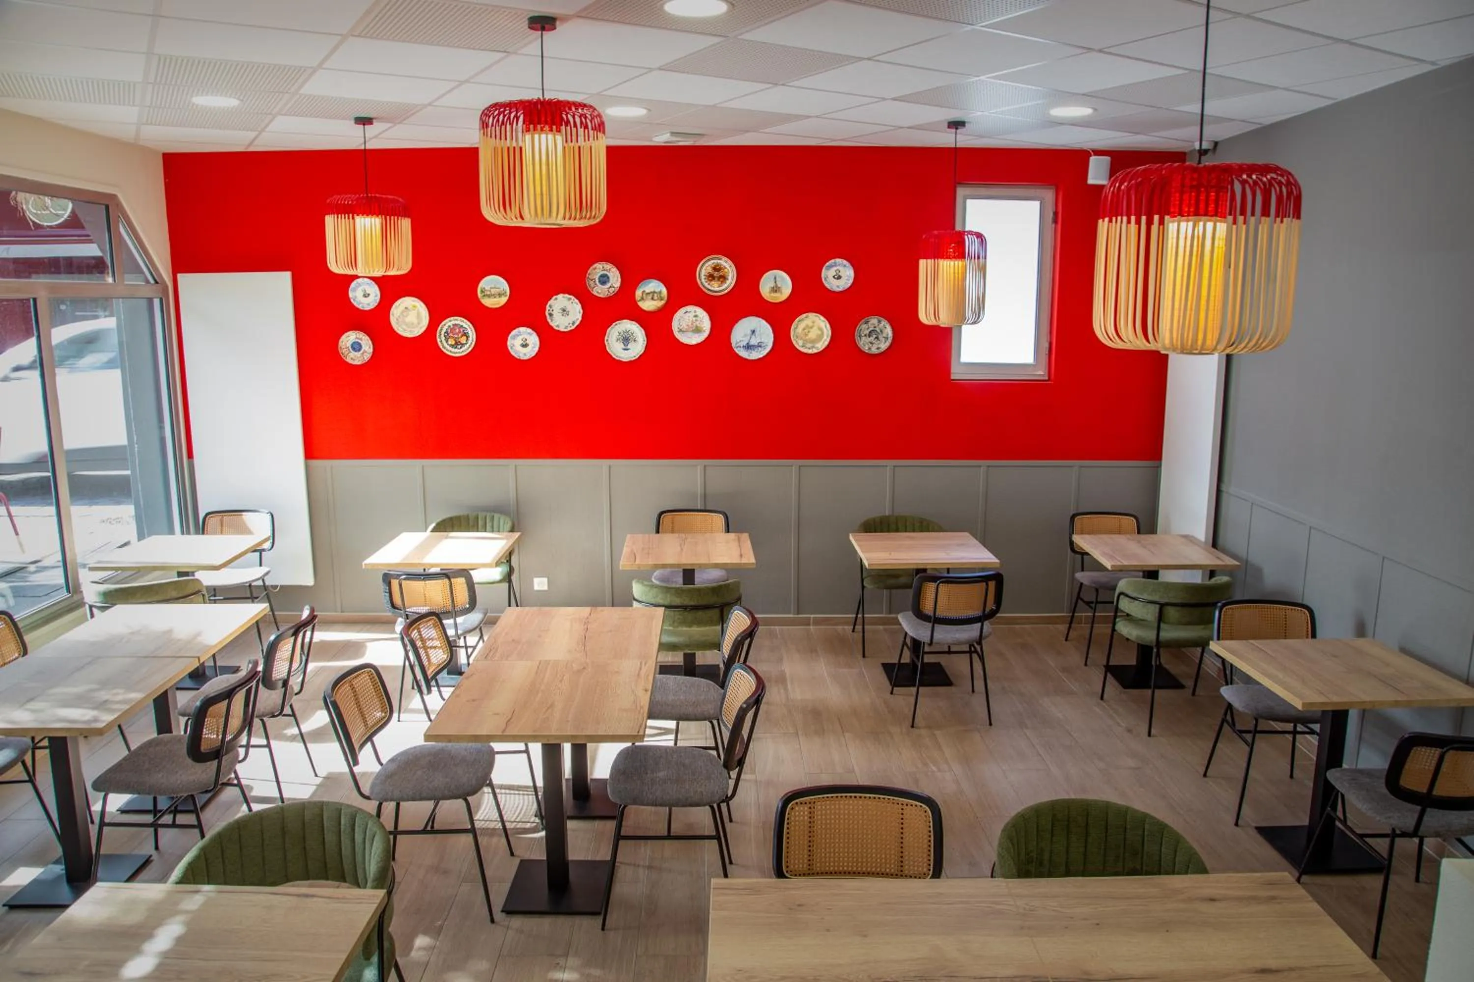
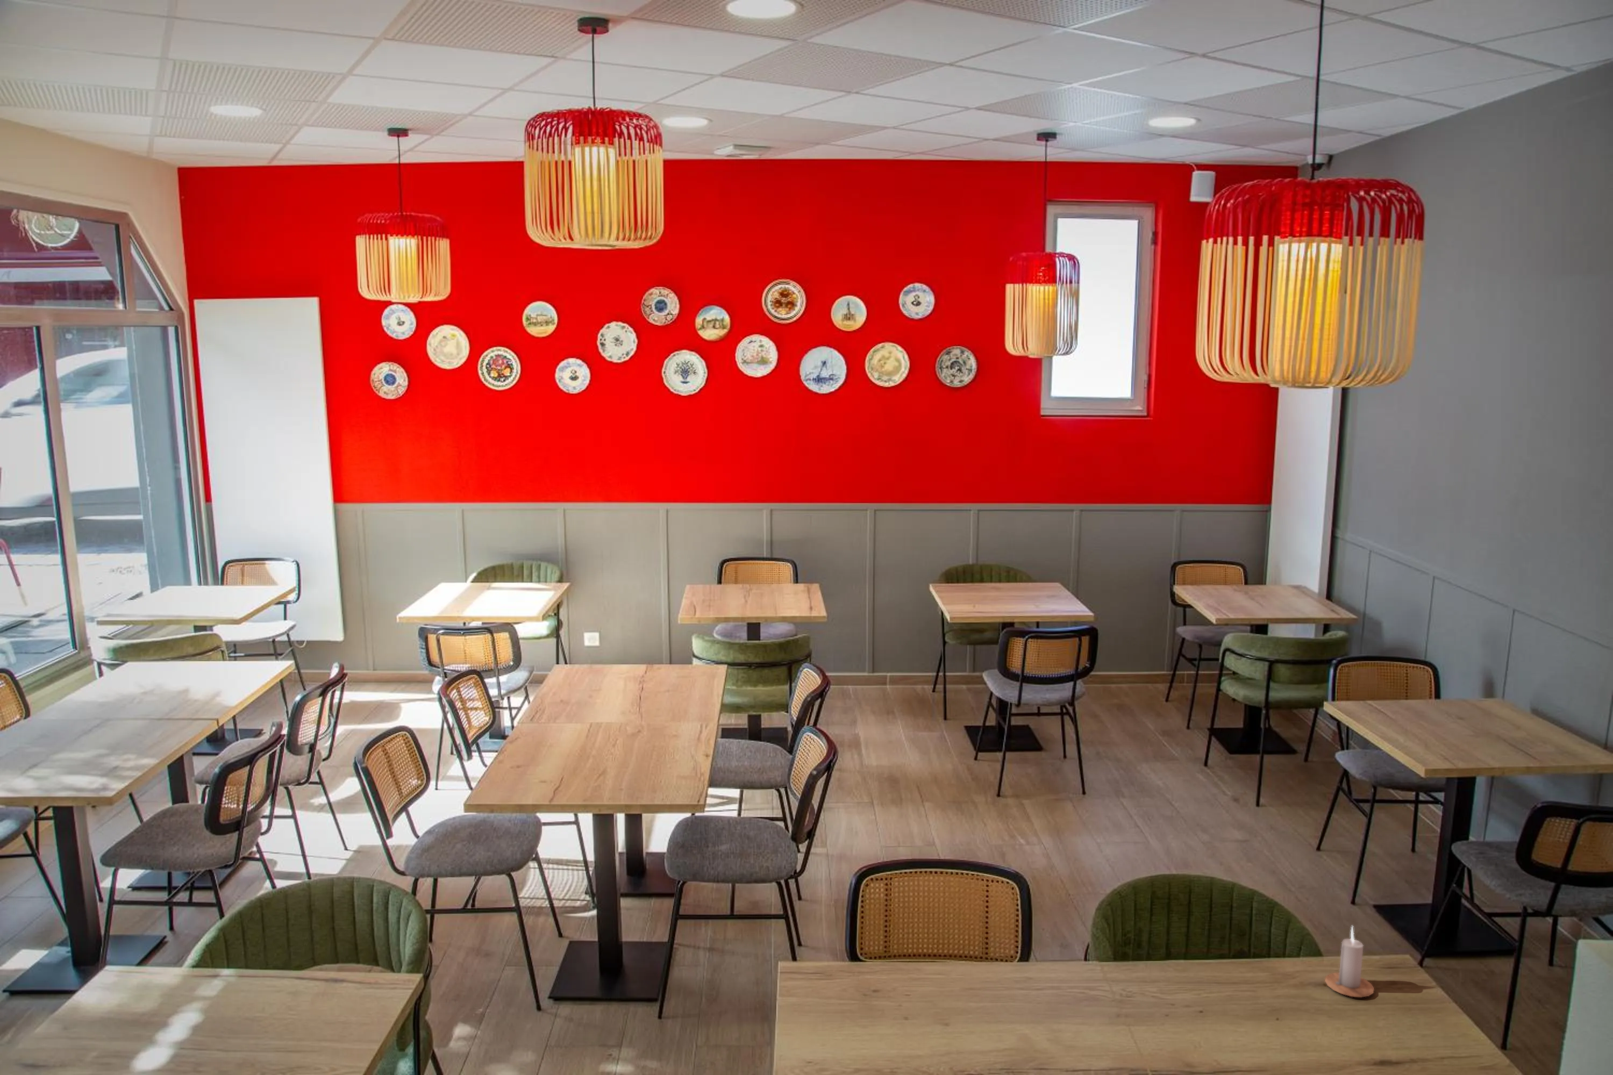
+ candle [1324,925,1375,998]
